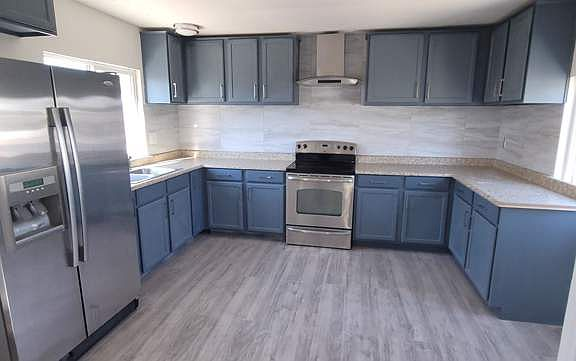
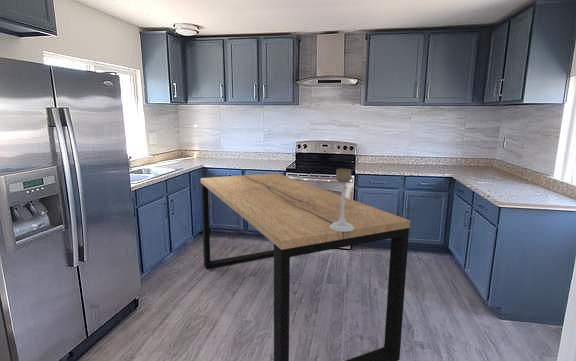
+ candle holder [330,168,354,232]
+ dining table [200,172,411,361]
